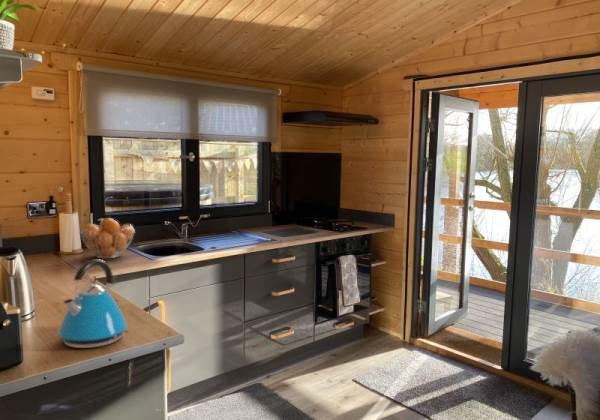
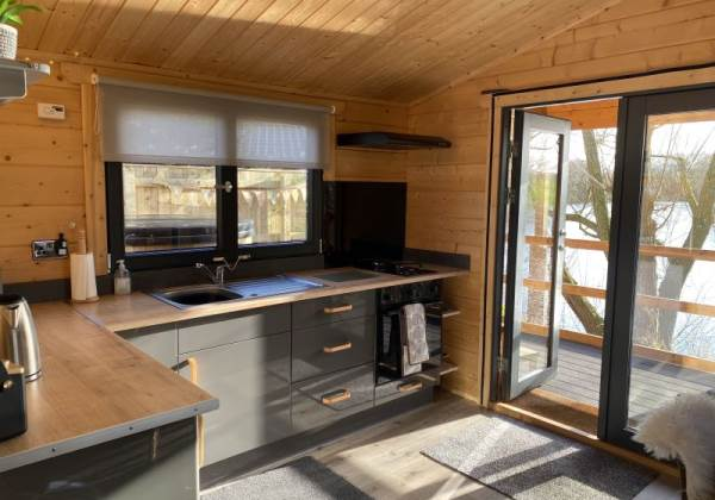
- kettle [57,258,128,349]
- fruit basket [79,217,136,259]
